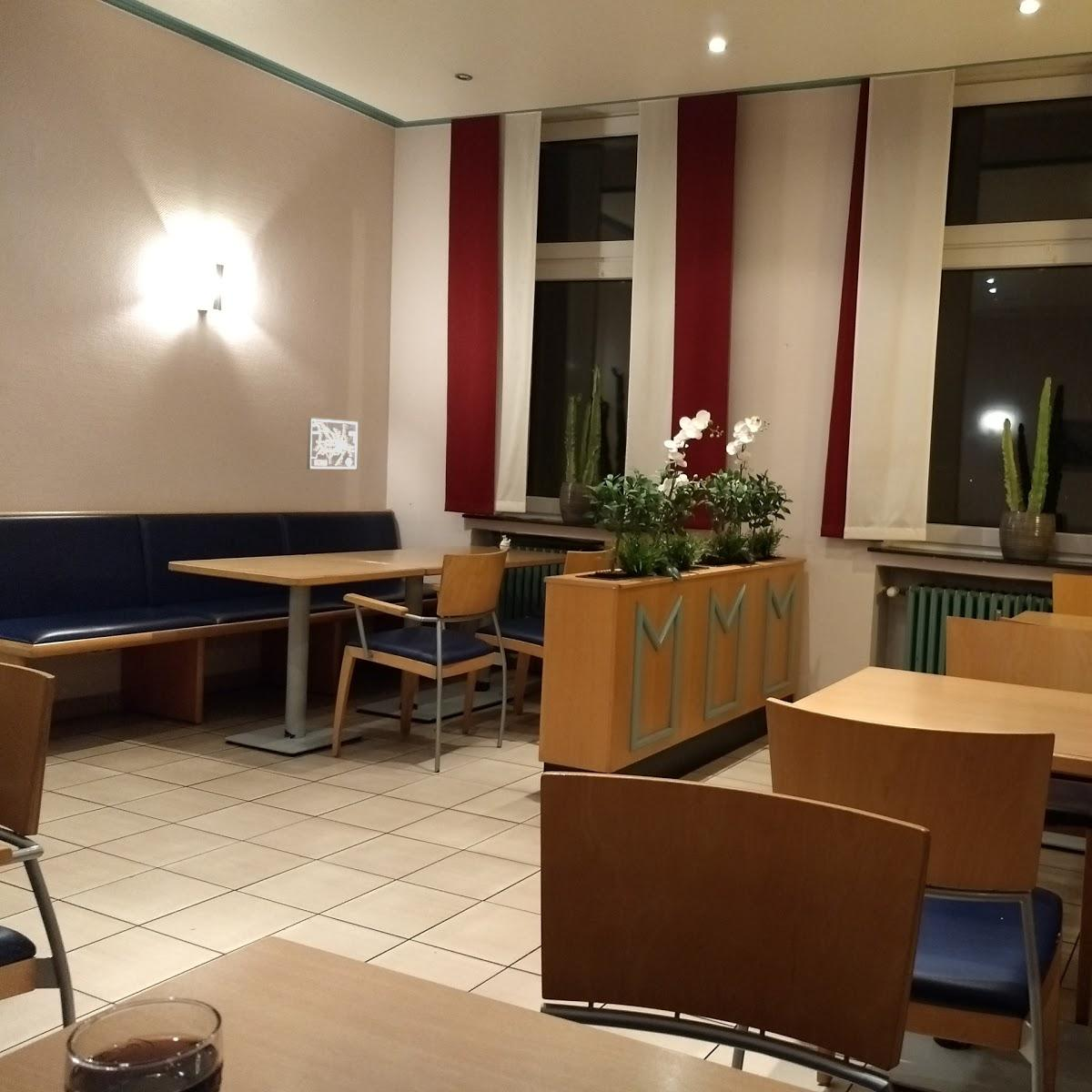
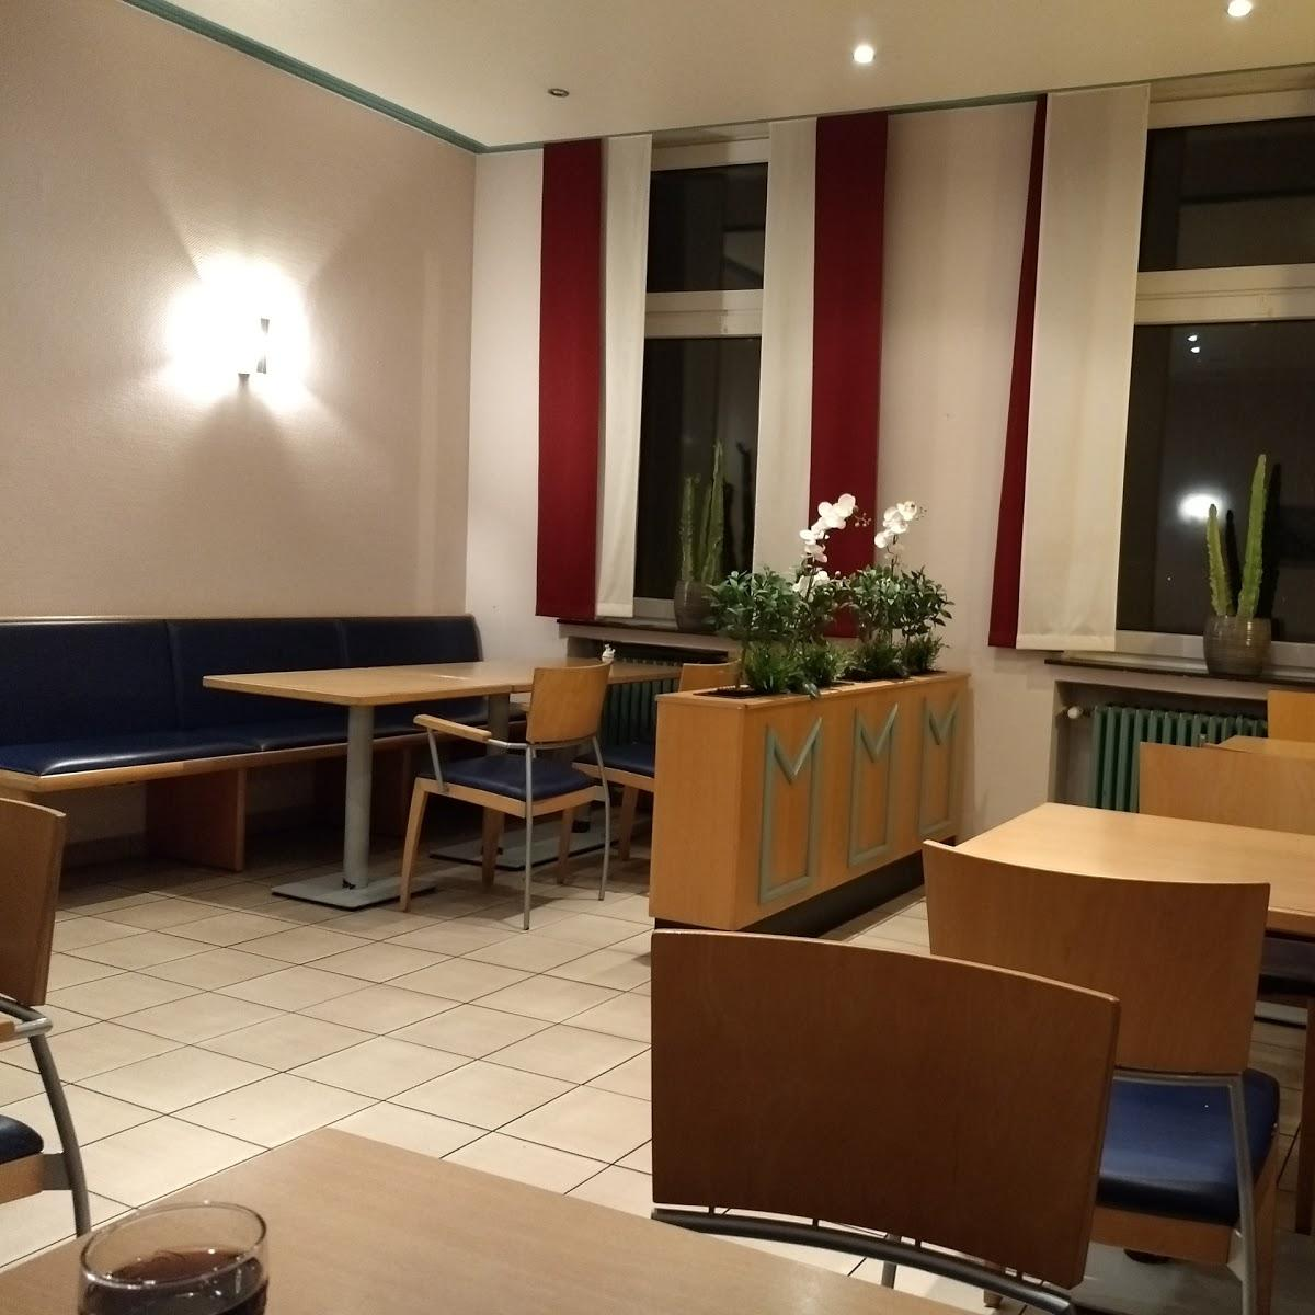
- wall art [306,416,359,471]
